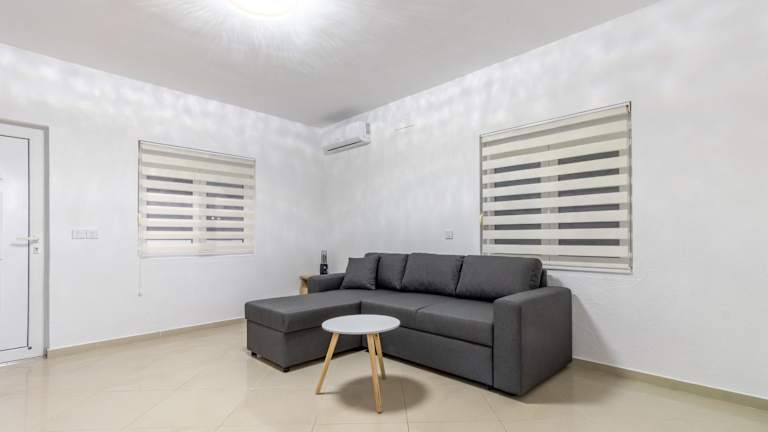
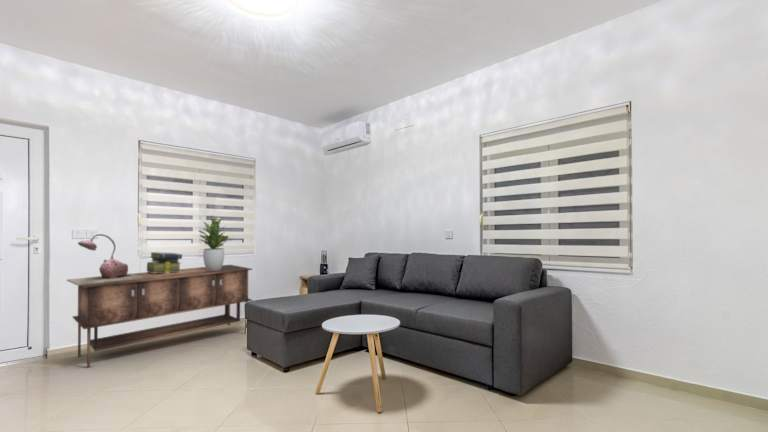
+ stack of books [146,251,183,274]
+ table lamp [66,233,143,286]
+ potted plant [198,215,234,270]
+ sideboard [72,264,253,369]
